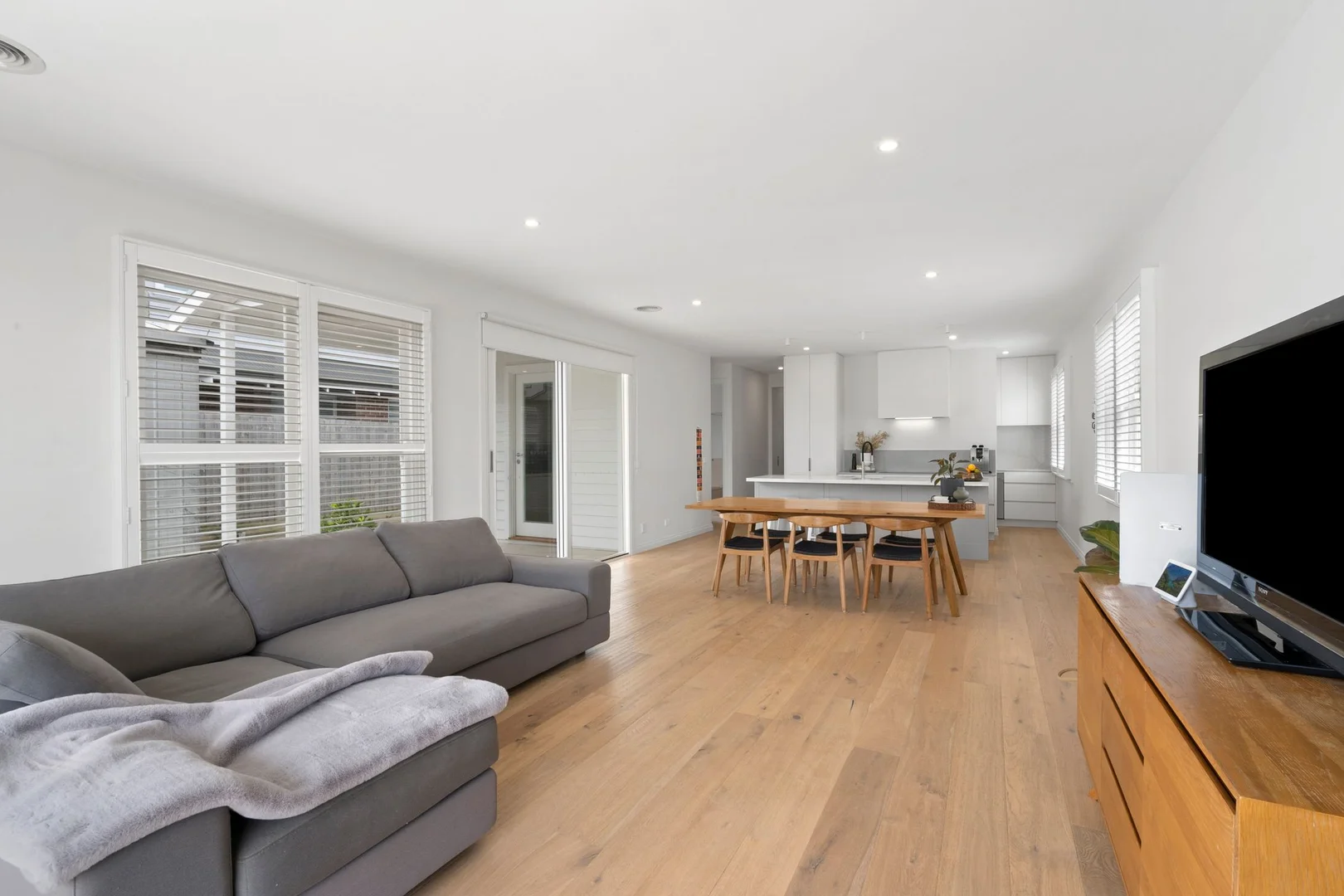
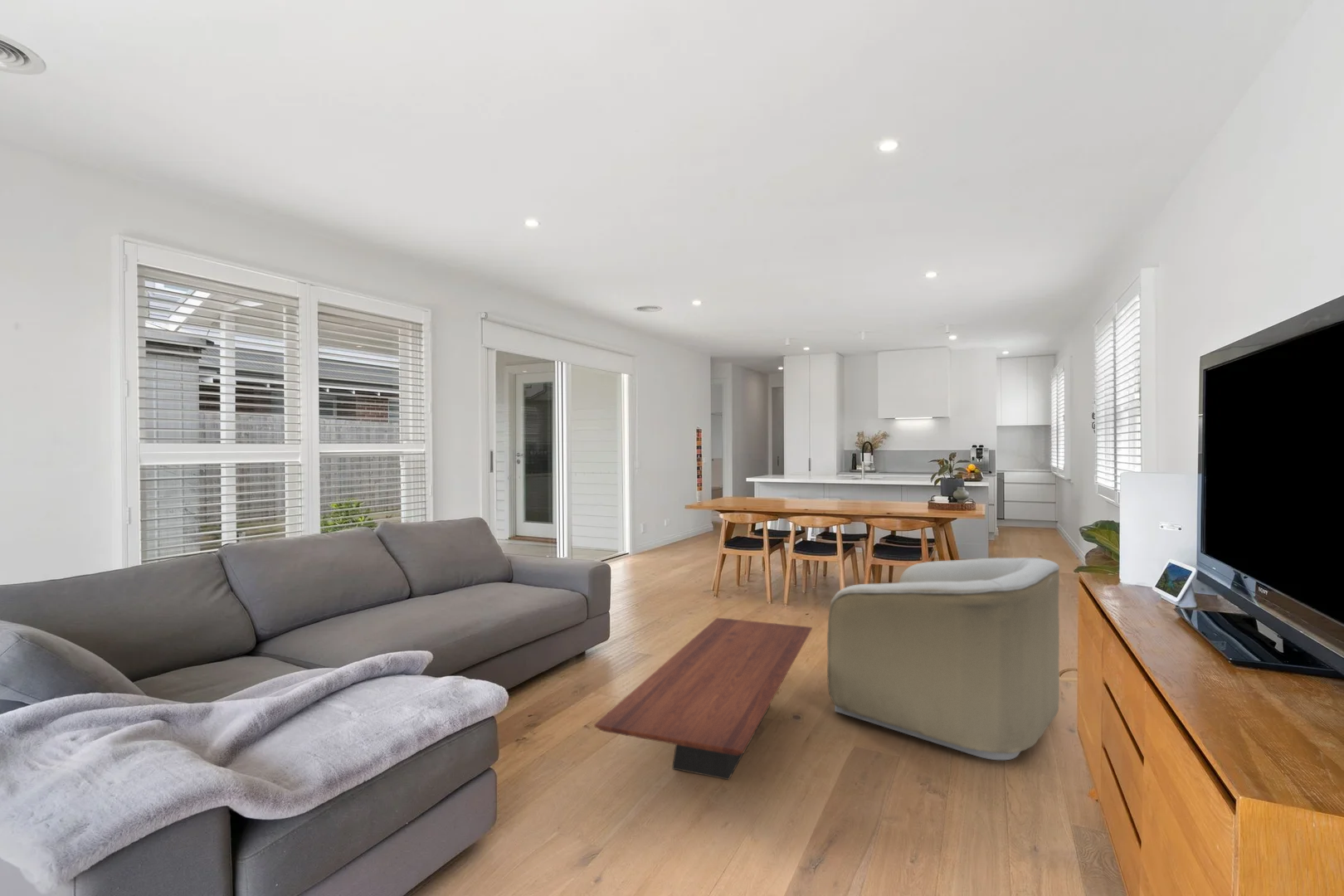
+ armchair [826,557,1060,761]
+ coffee table [594,617,813,781]
